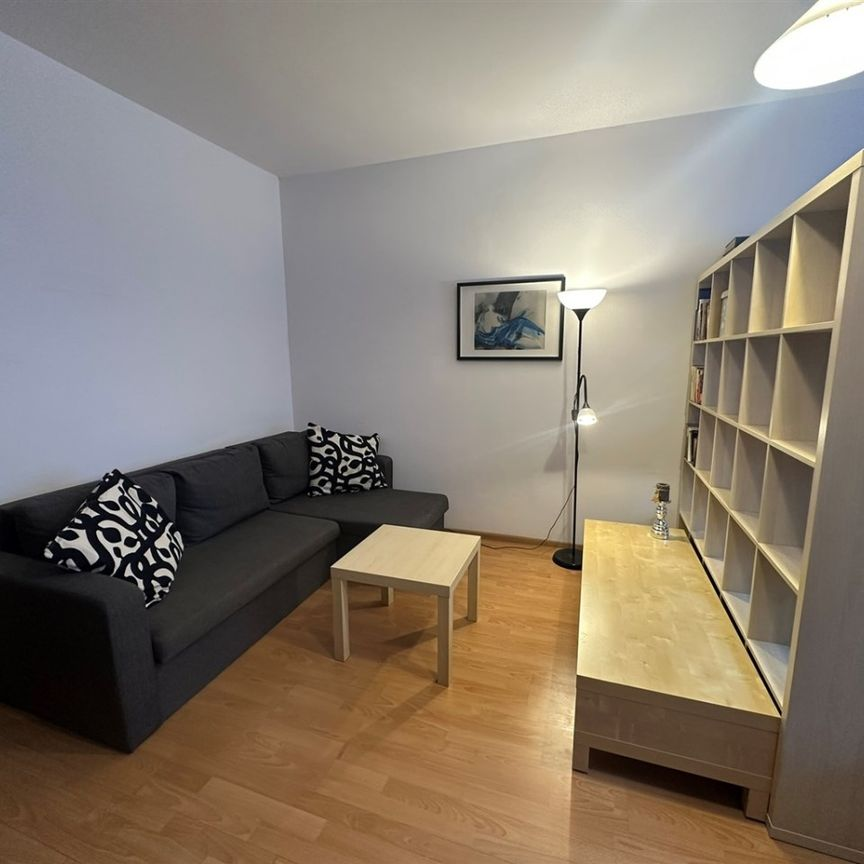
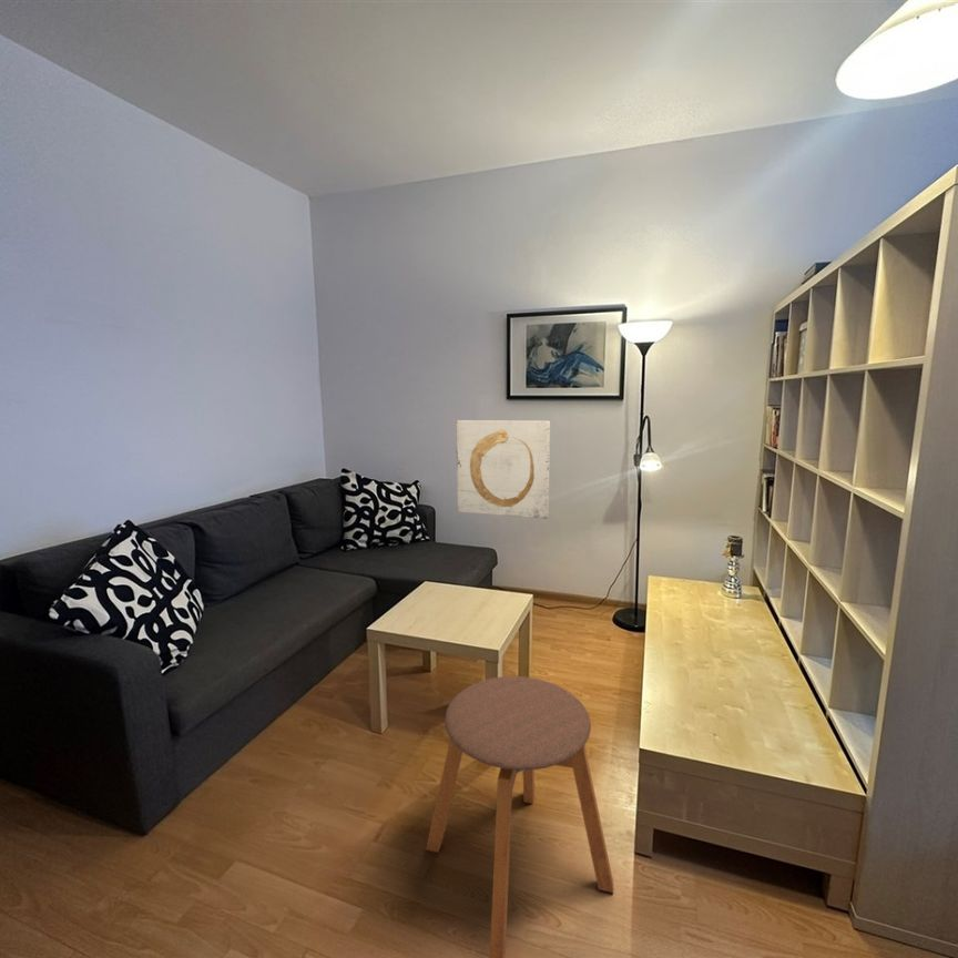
+ stool [425,675,614,958]
+ wall art [456,419,551,520]
